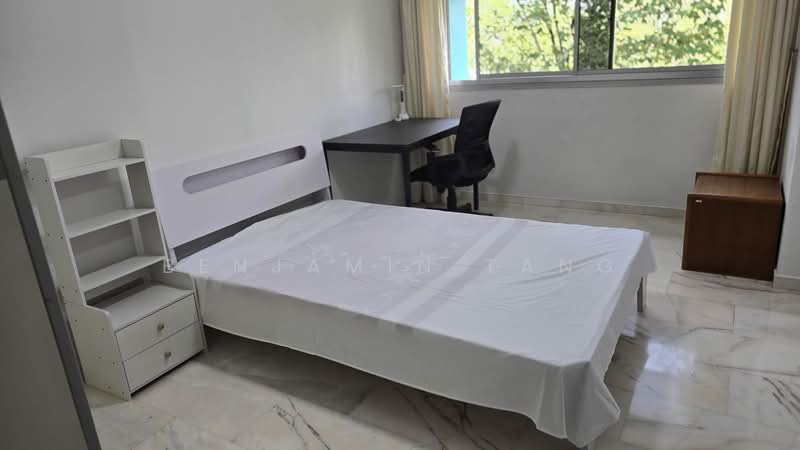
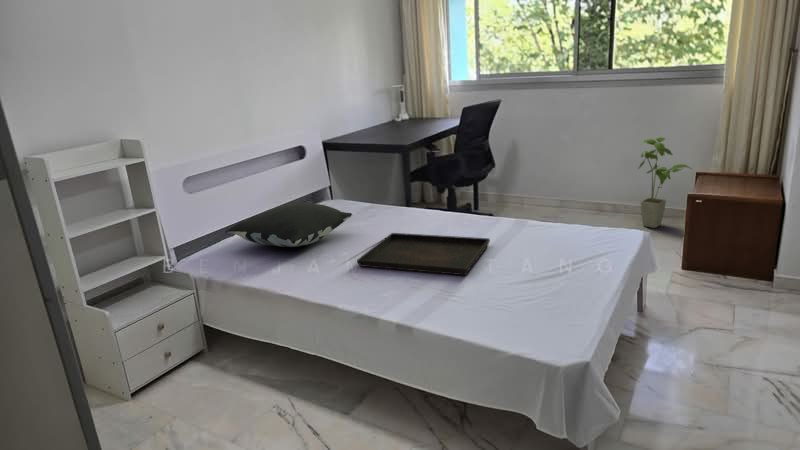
+ house plant [636,136,693,229]
+ serving tray [356,232,491,276]
+ pillow [225,203,353,248]
